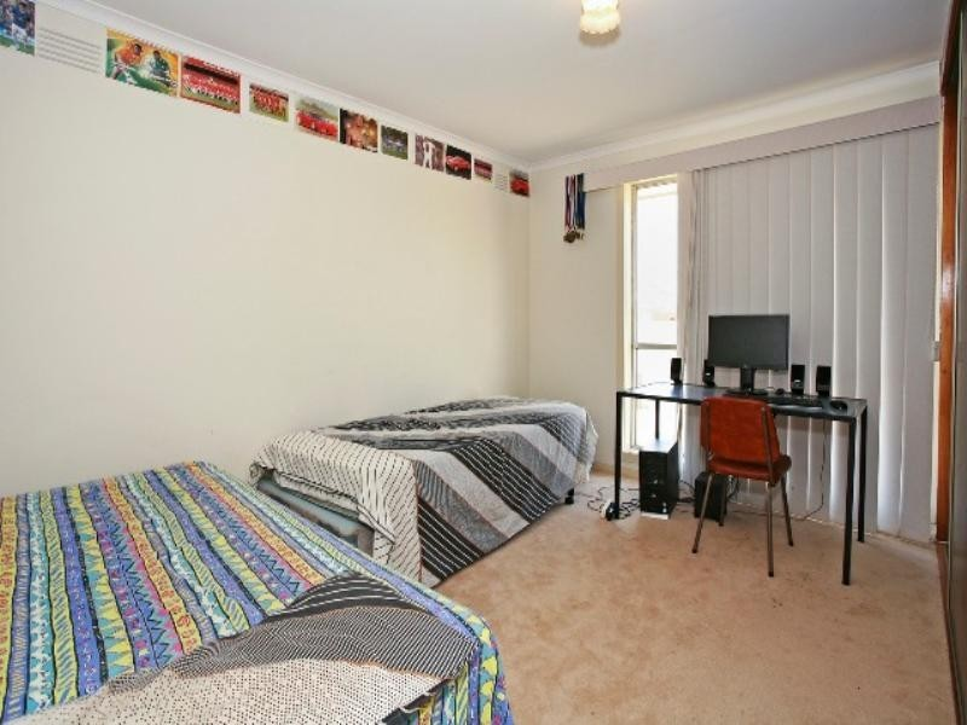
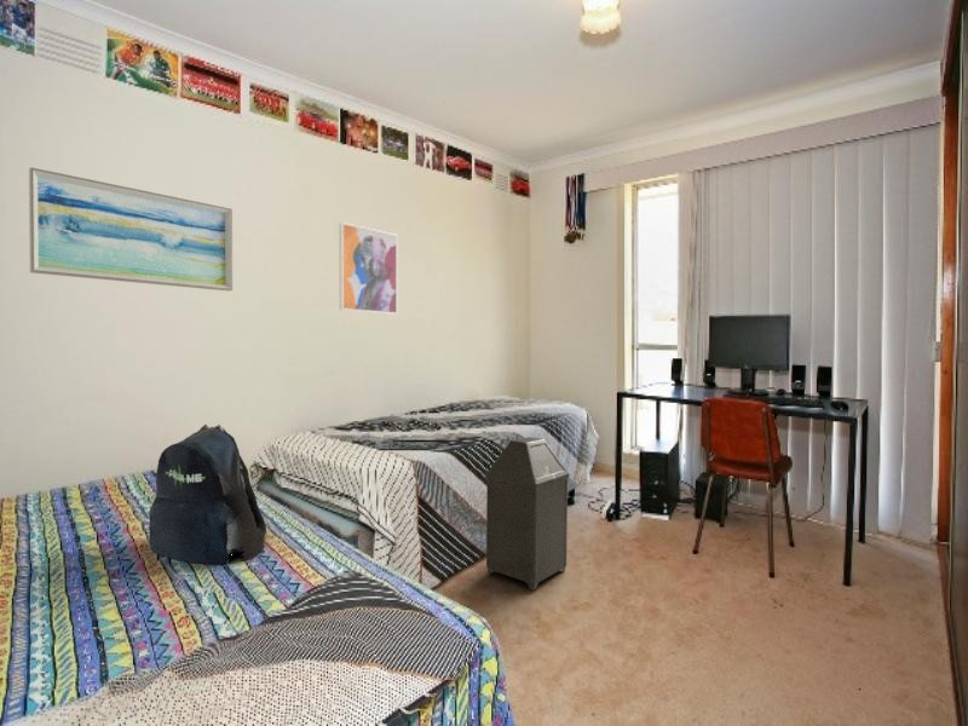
+ backpack [148,424,267,565]
+ wall art [338,221,399,316]
+ trash can [484,436,570,592]
+ wall art [28,166,234,292]
